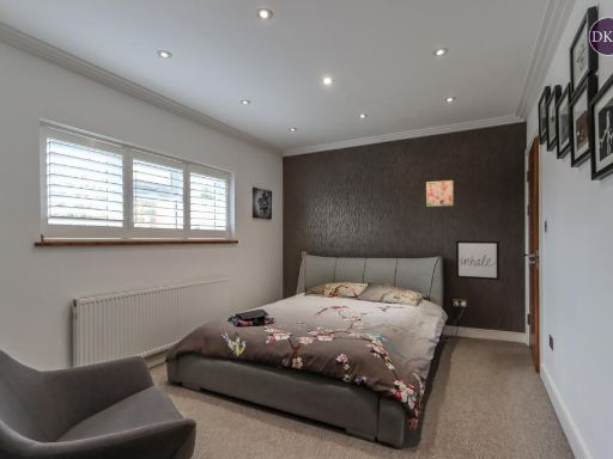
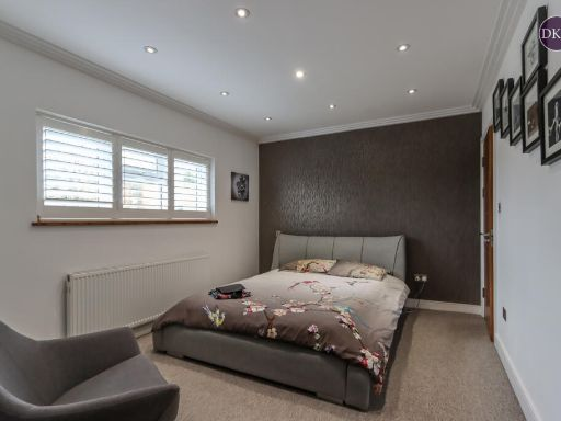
- wall art [425,179,455,208]
- wall art [455,239,500,281]
